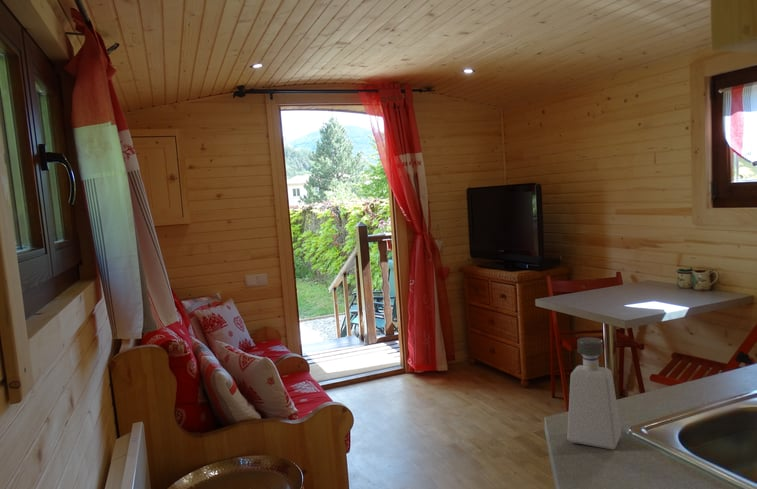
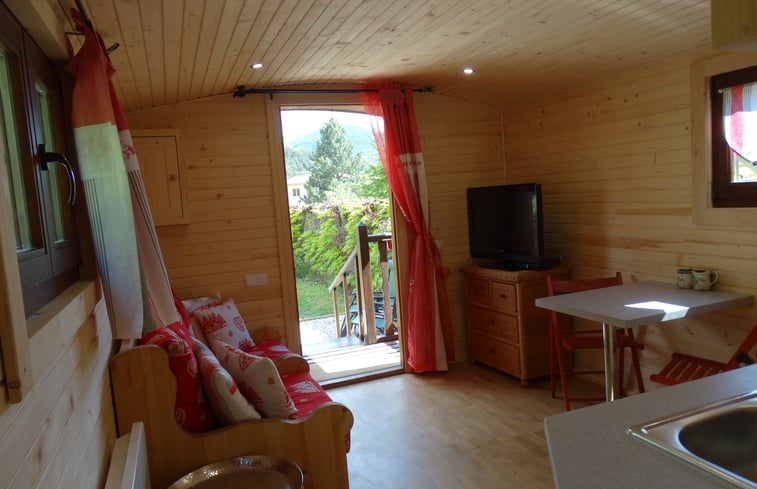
- soap dispenser [566,336,622,451]
